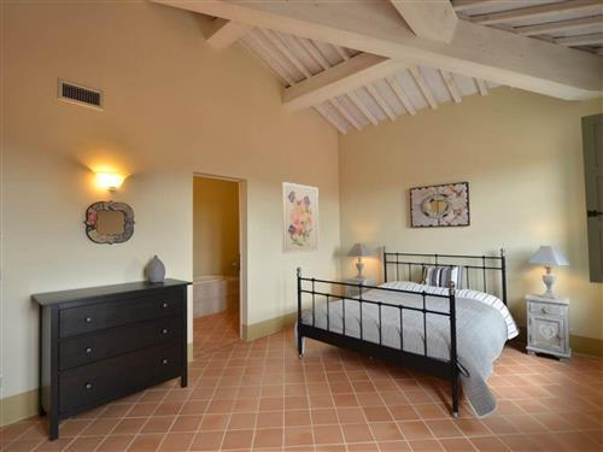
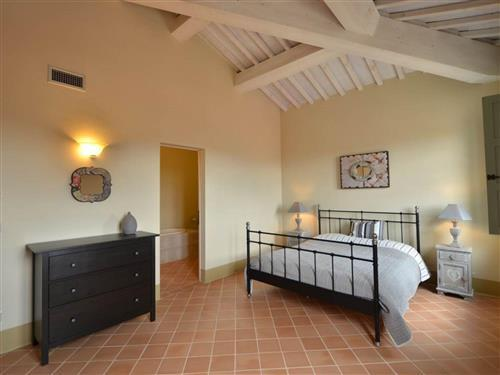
- wall art [281,181,320,254]
